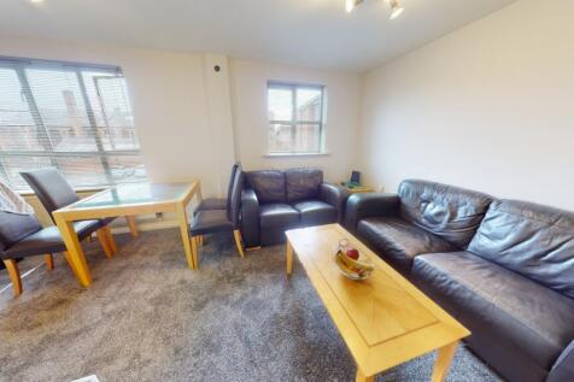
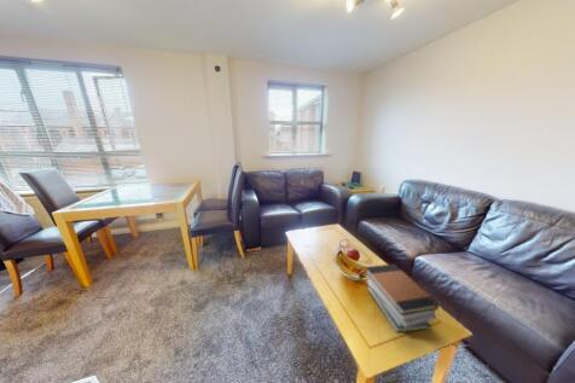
+ book stack [364,262,441,333]
